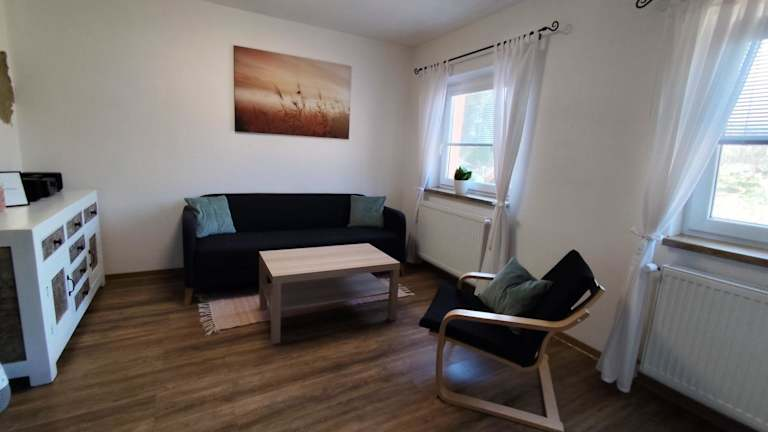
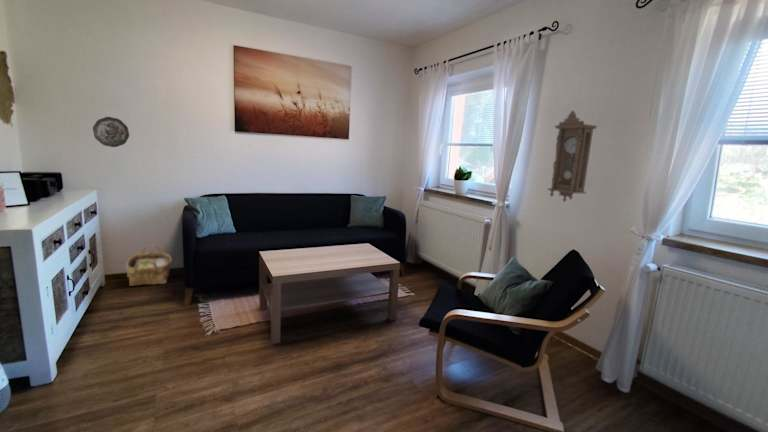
+ decorative plate [92,116,130,148]
+ woven basket [125,244,173,287]
+ pendulum clock [546,110,598,203]
